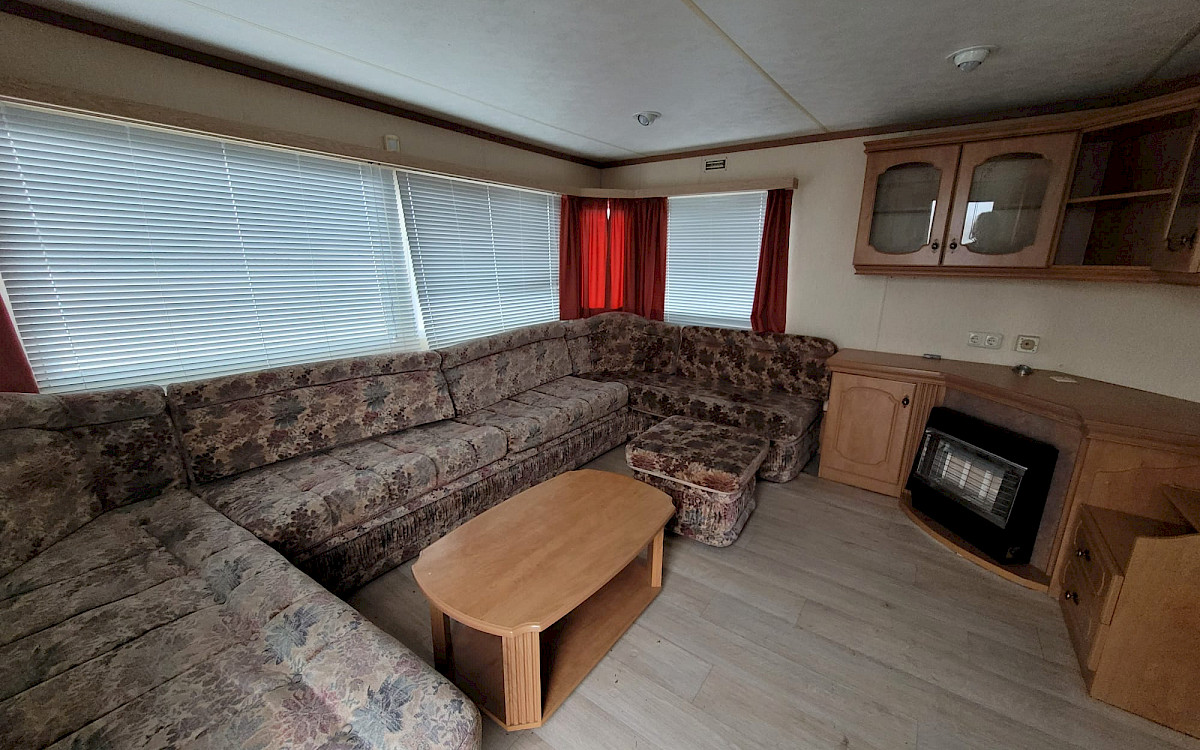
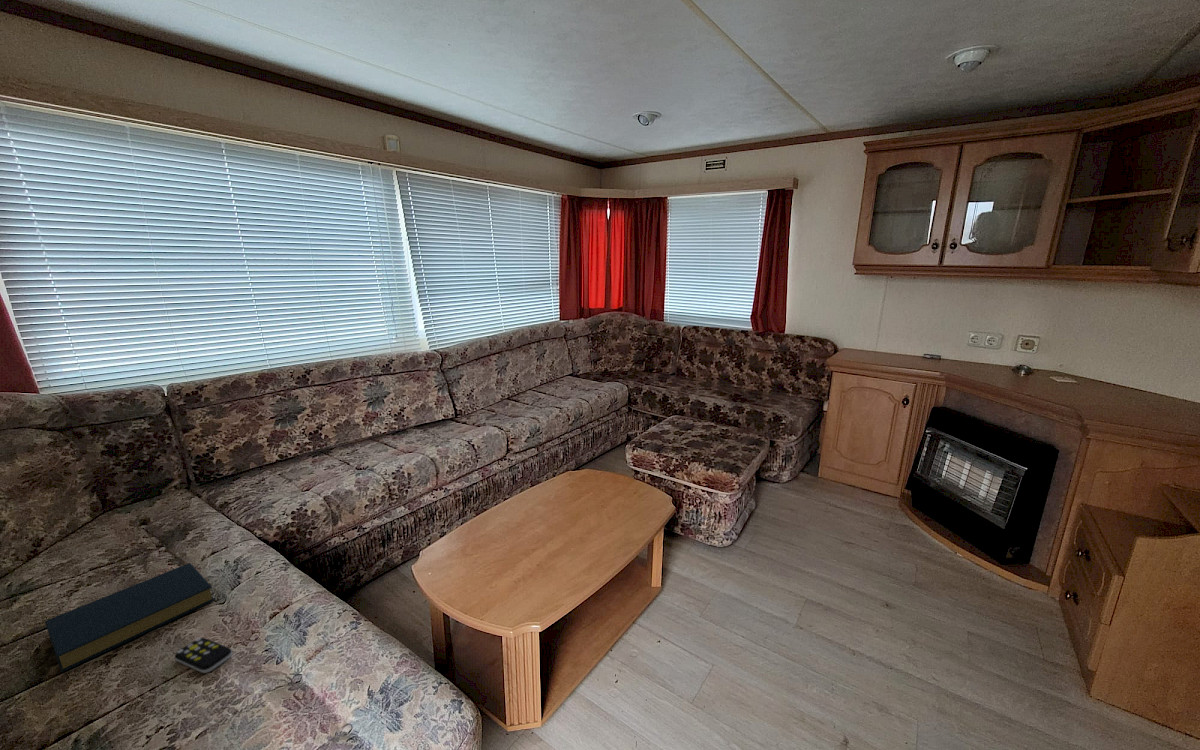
+ remote control [174,637,233,674]
+ hardback book [44,562,216,673]
